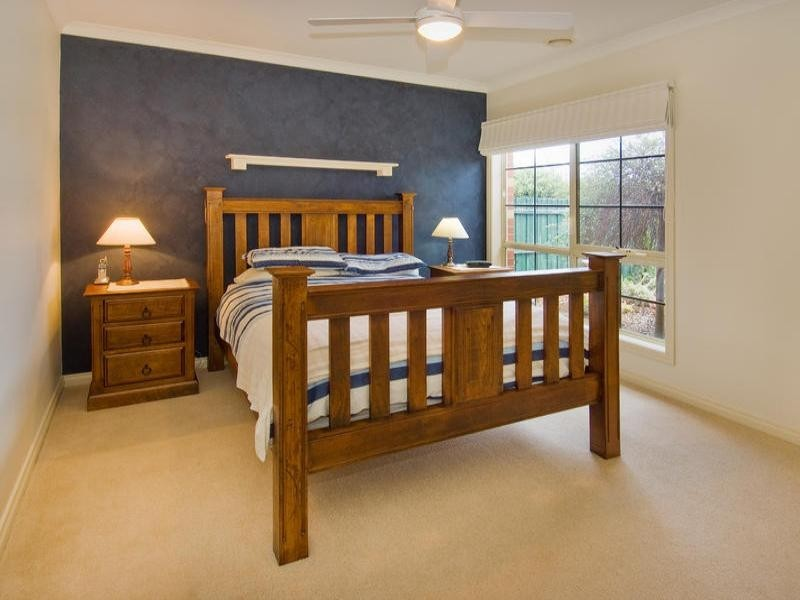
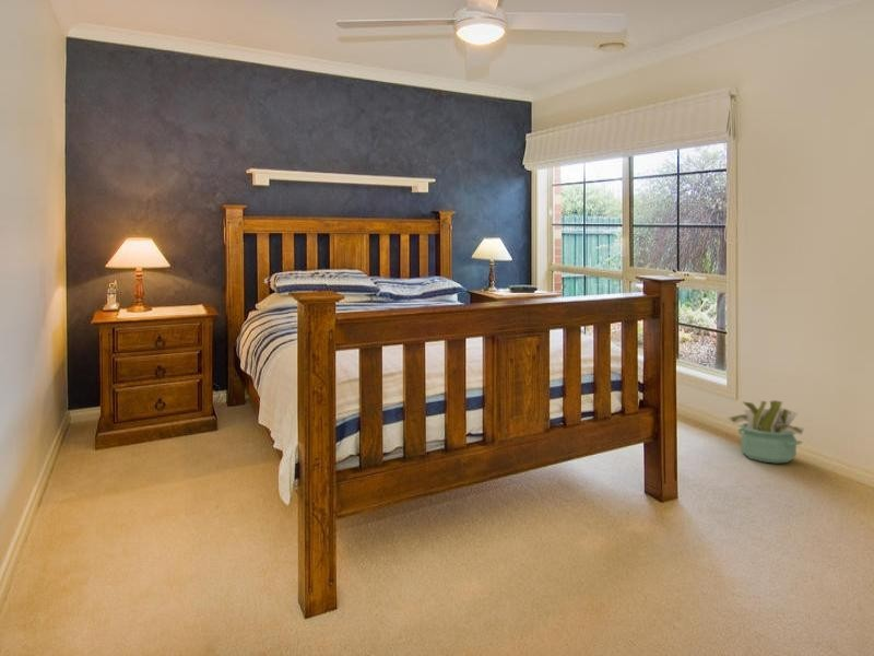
+ decorative plant [725,399,805,464]
